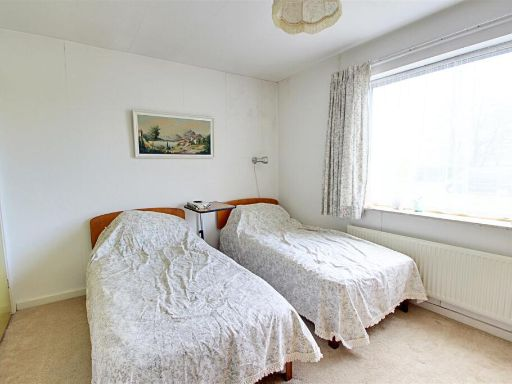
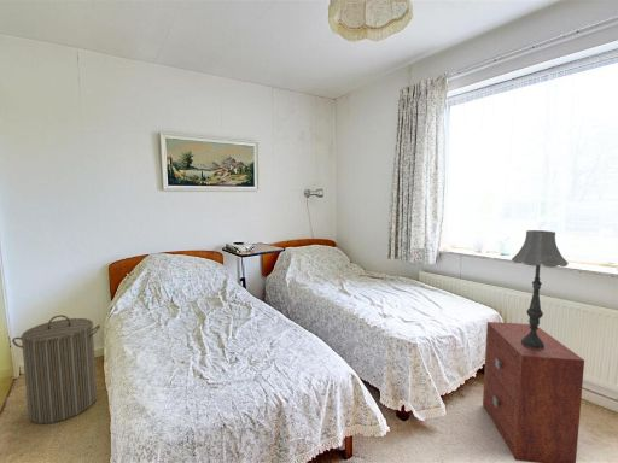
+ table lamp [511,229,570,350]
+ laundry hamper [11,313,101,424]
+ nightstand [482,321,585,463]
